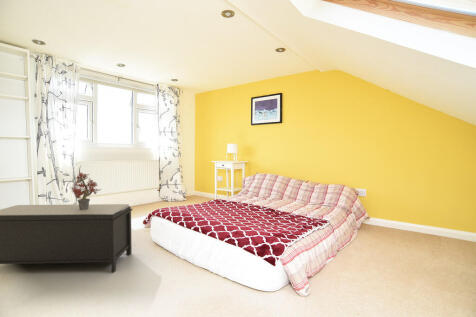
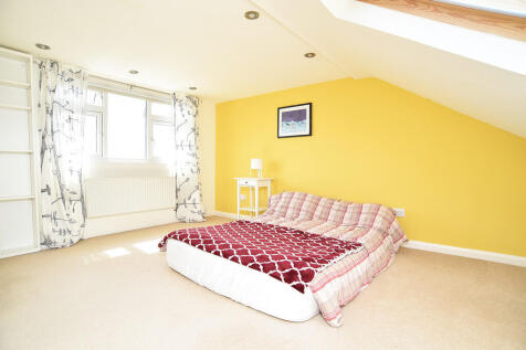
- potted plant [69,165,102,210]
- bench [0,203,133,273]
